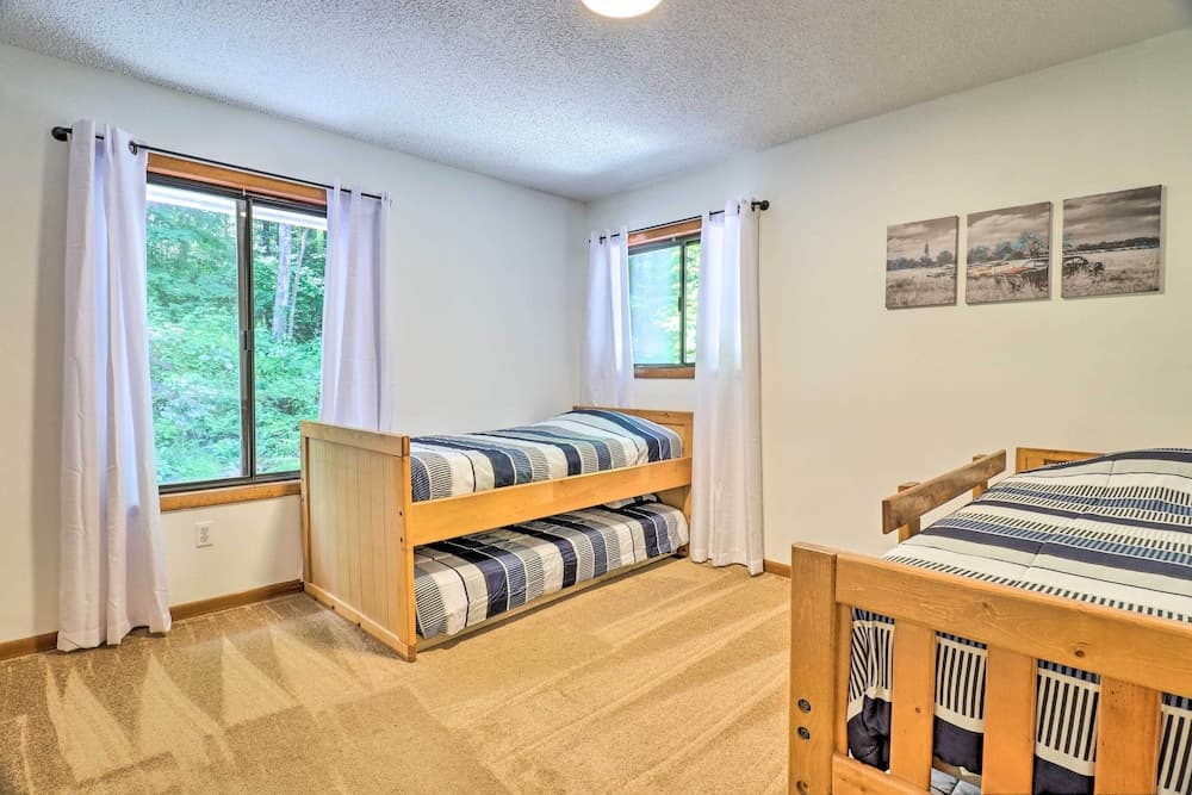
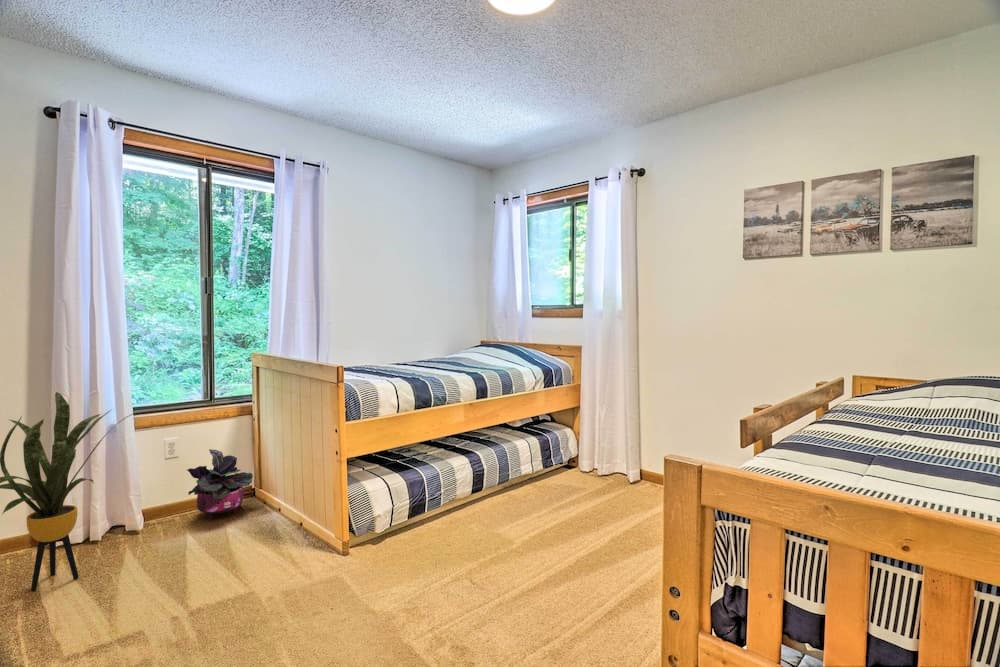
+ house plant [0,391,140,592]
+ potted plant [186,448,254,521]
